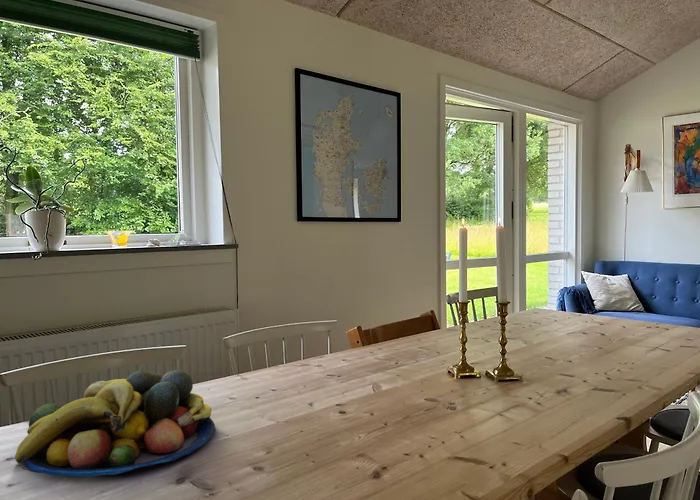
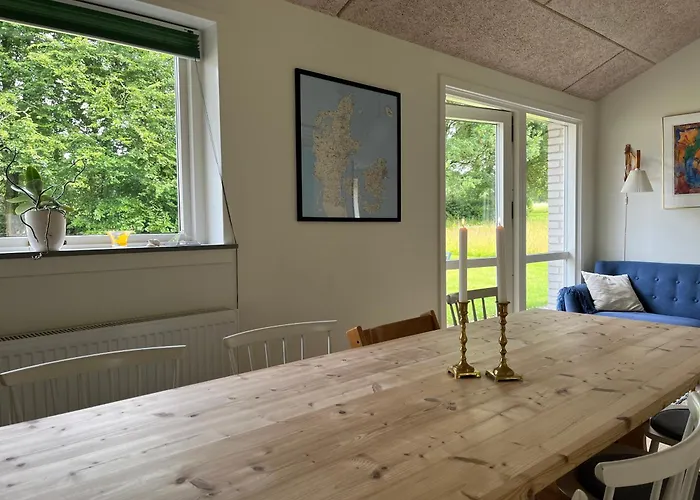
- fruit bowl [14,369,216,478]
